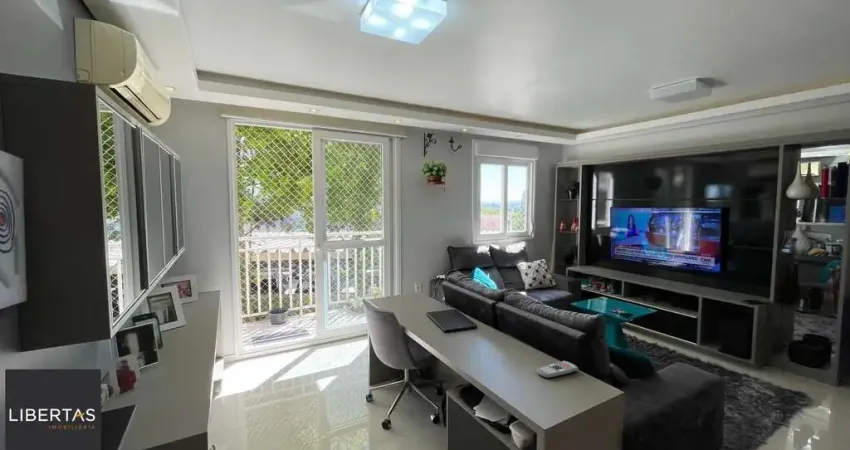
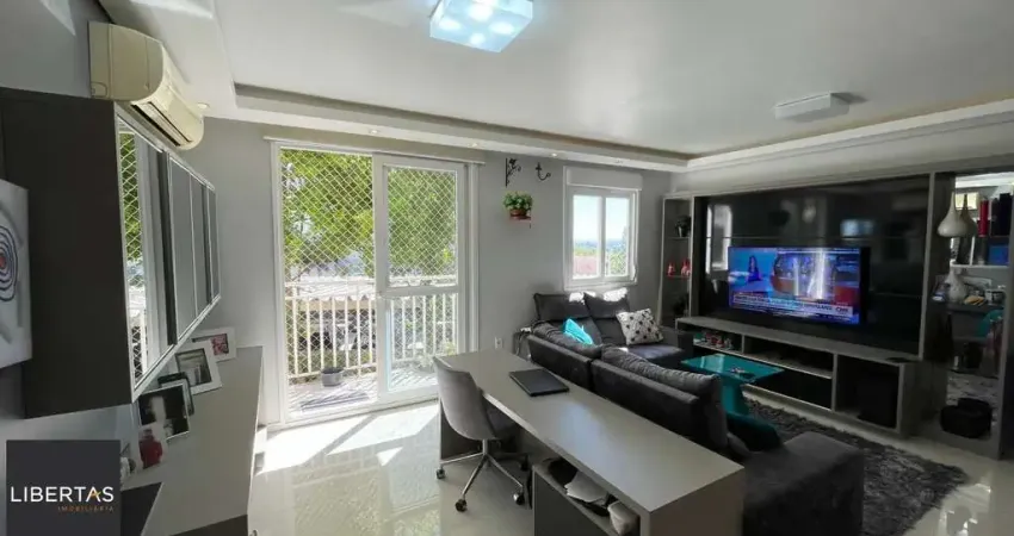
- remote control [536,360,579,379]
